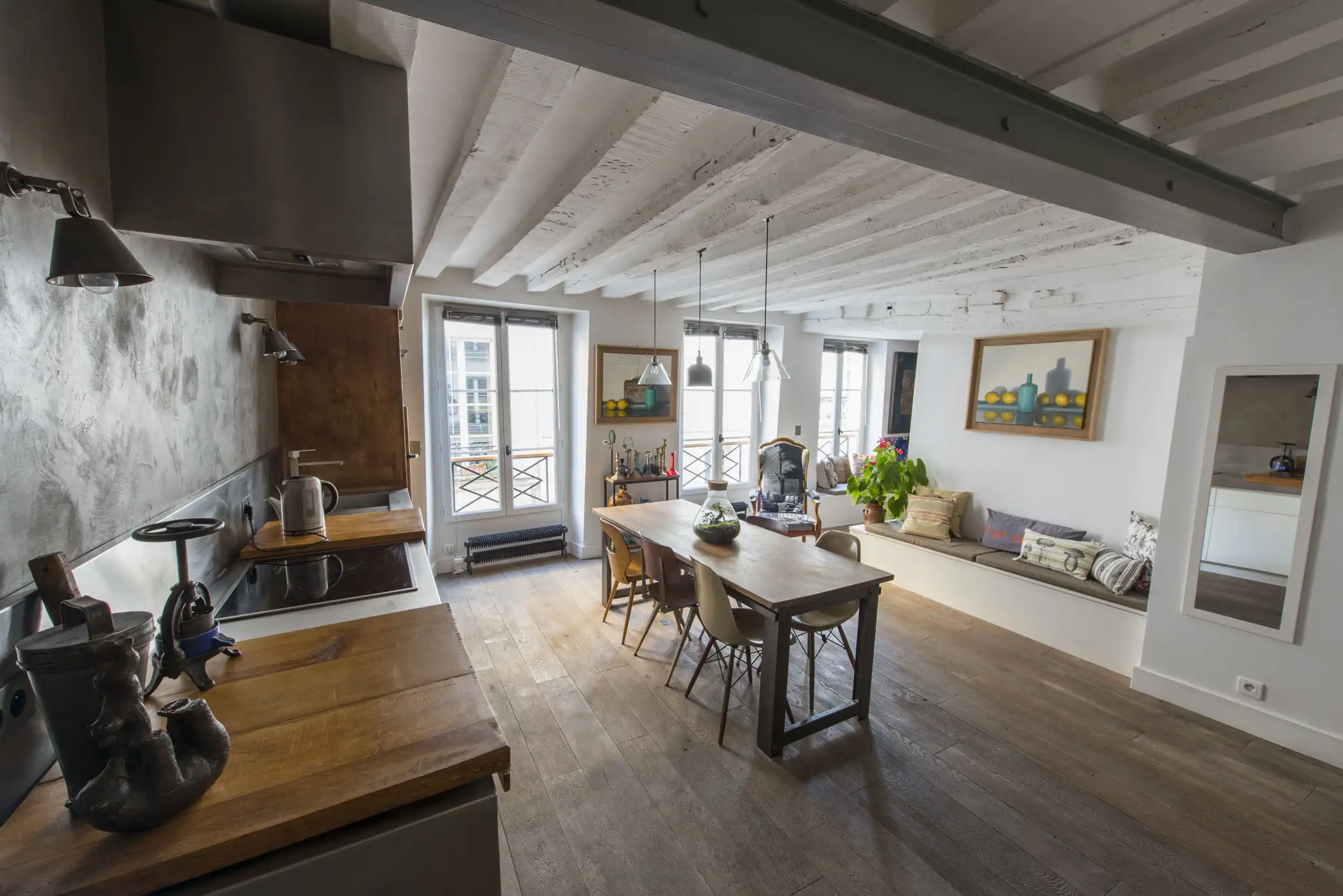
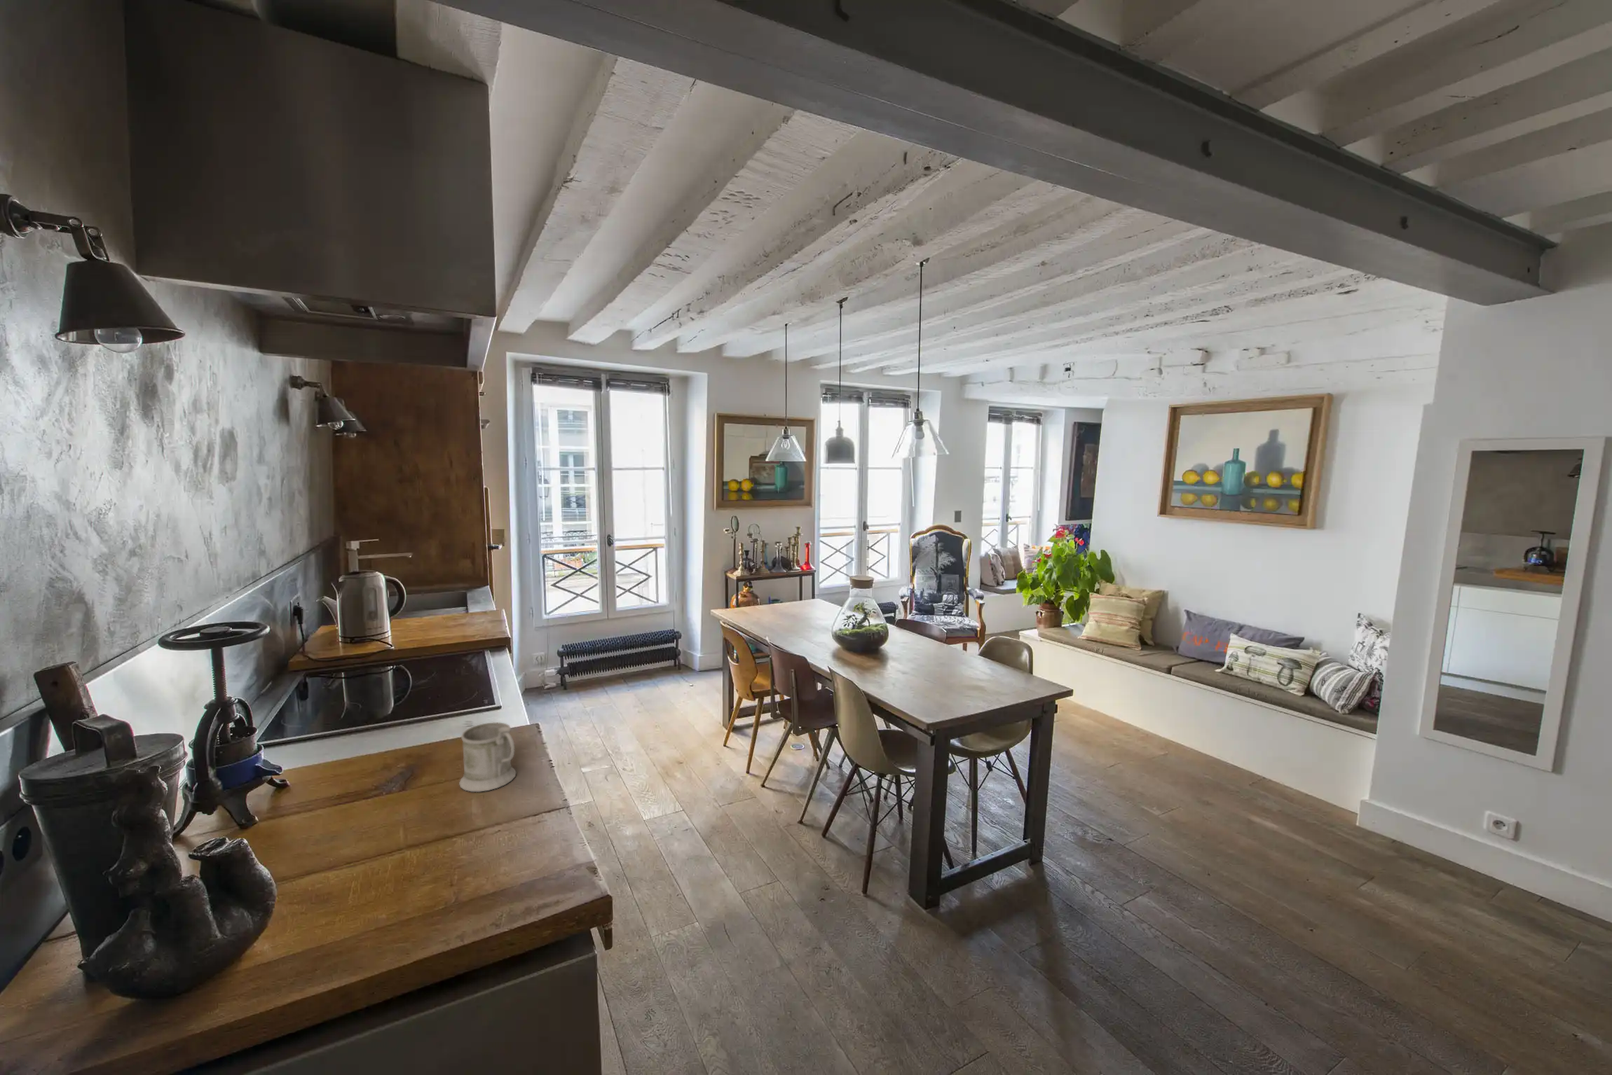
+ mug [459,722,517,792]
